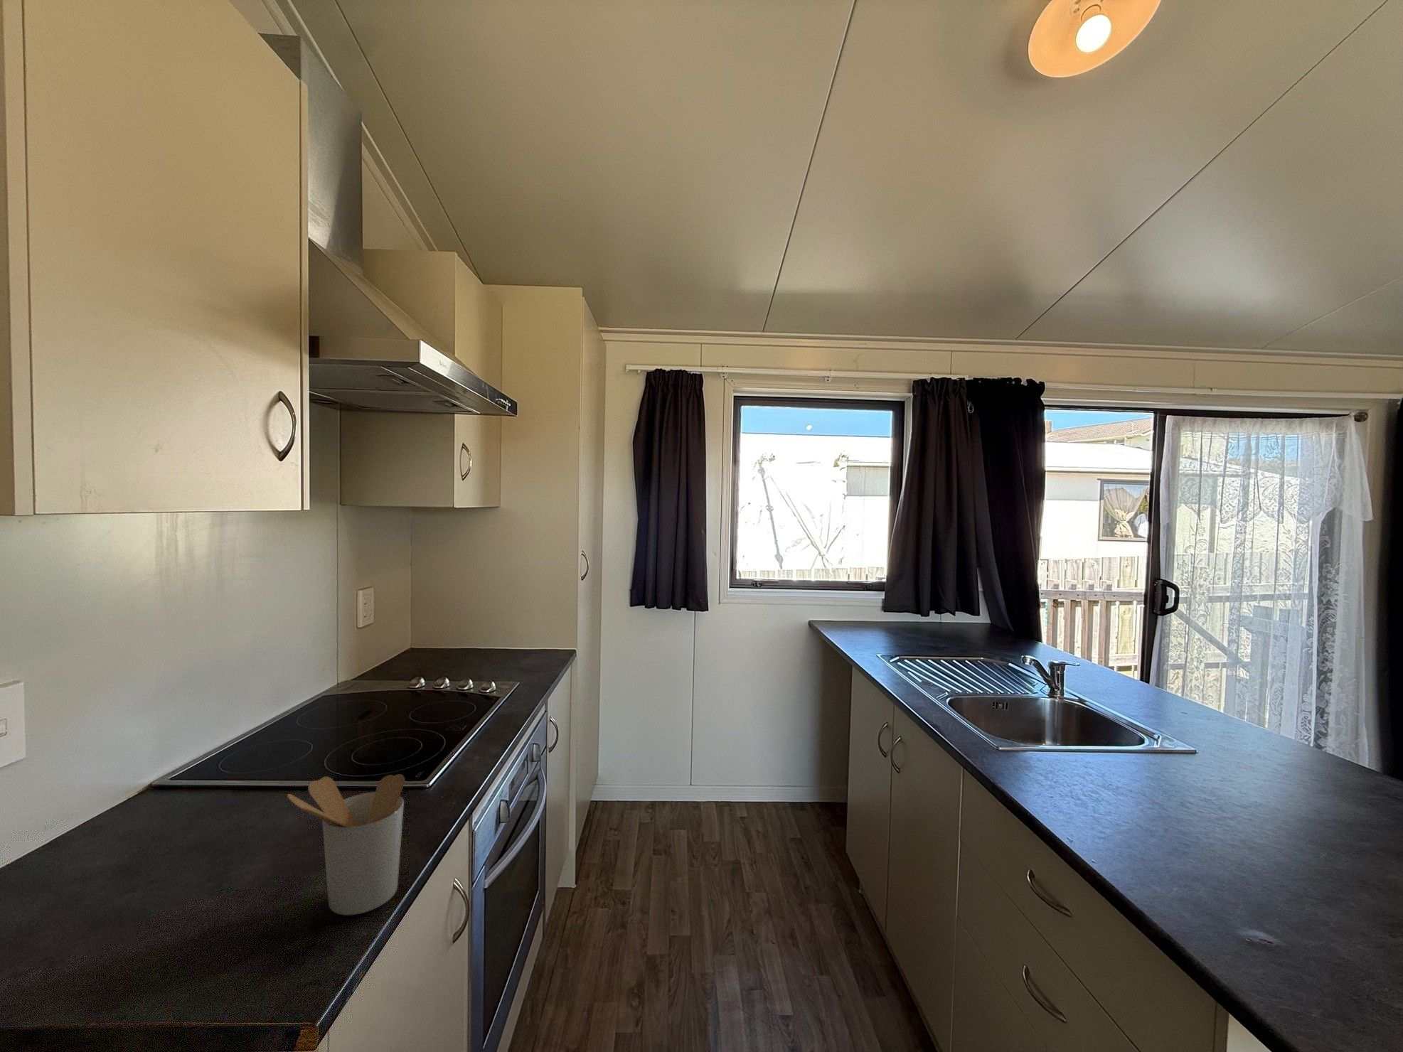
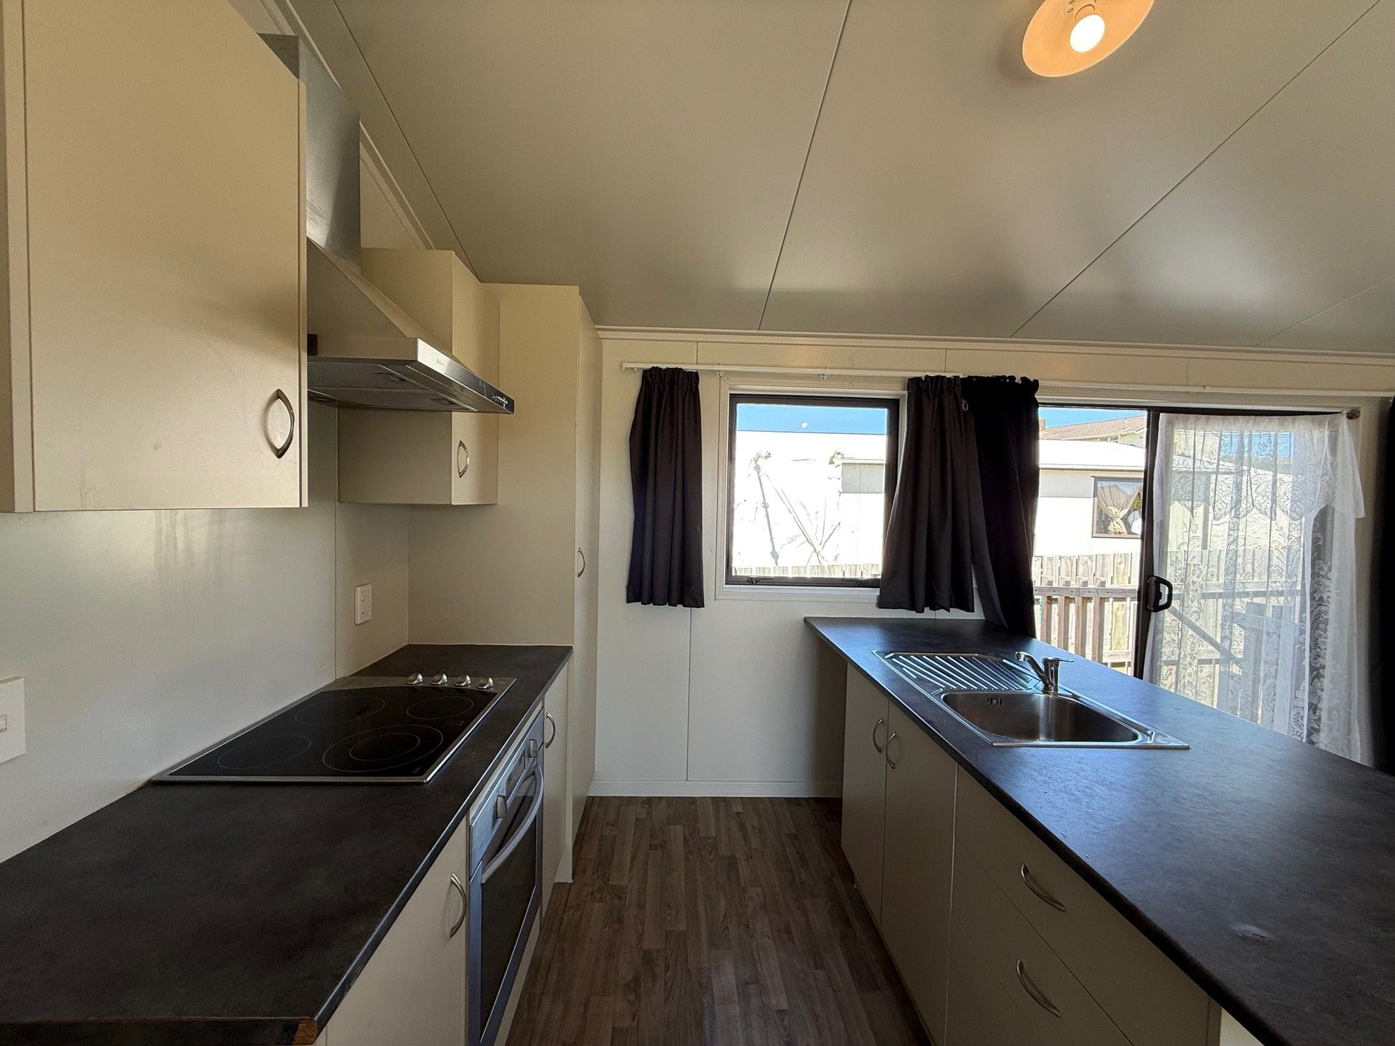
- utensil holder [286,774,406,916]
